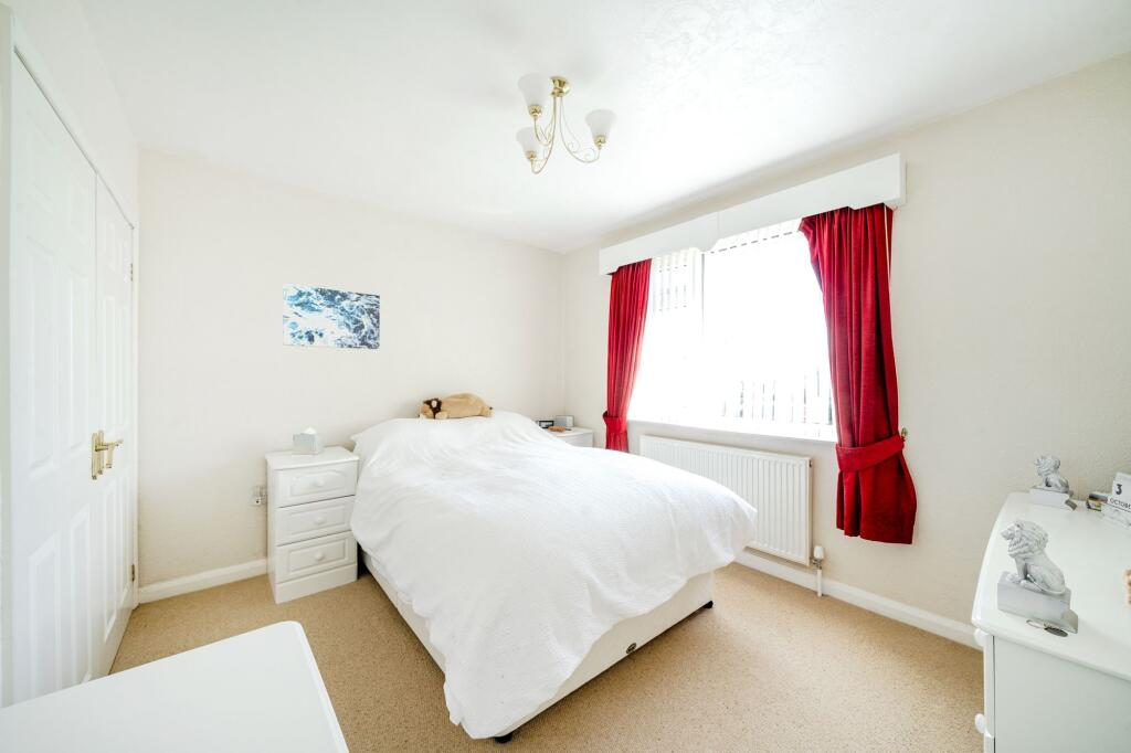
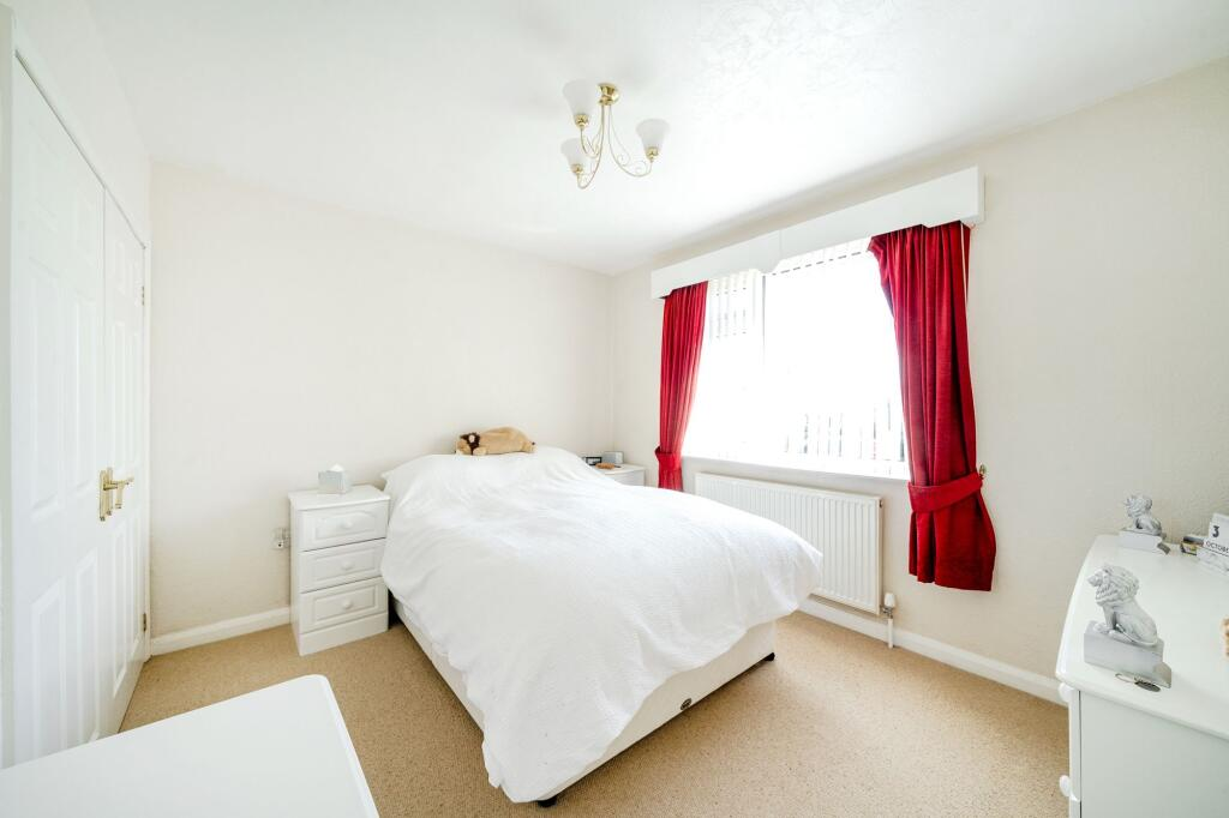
- wall art [282,283,381,350]
